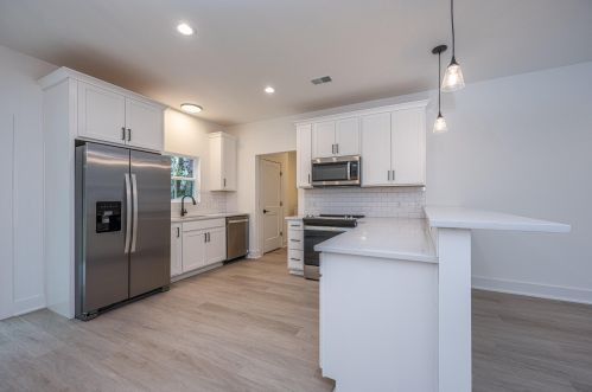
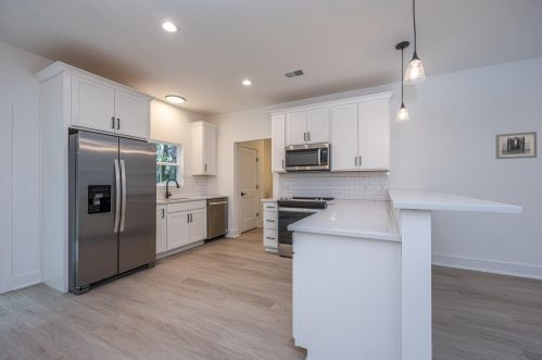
+ wall art [494,131,538,160]
